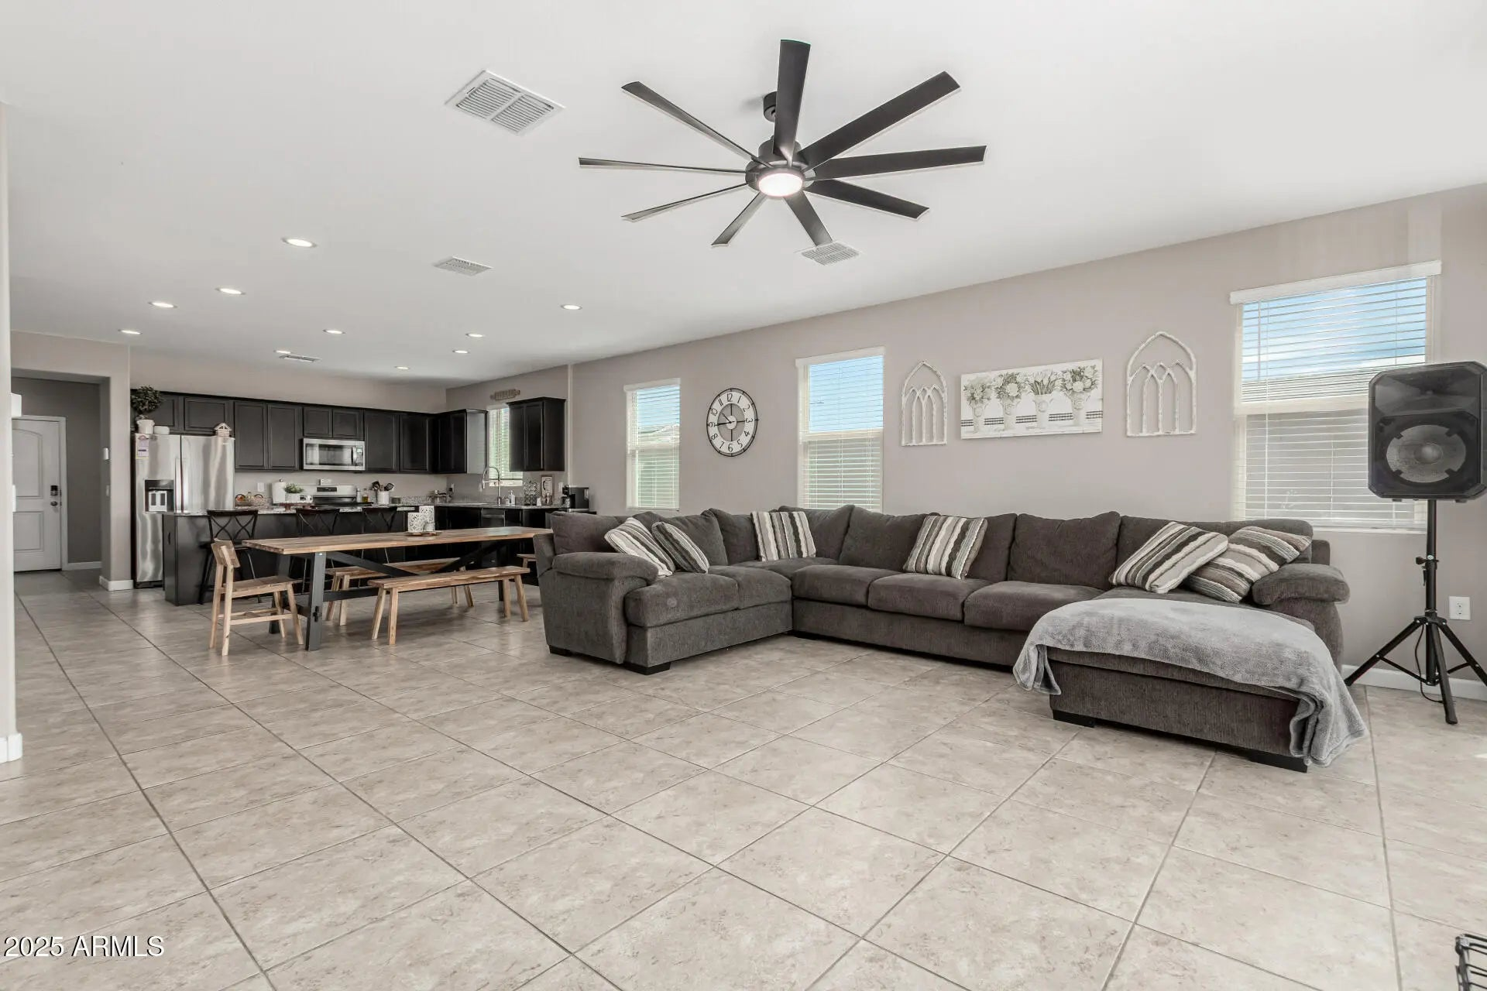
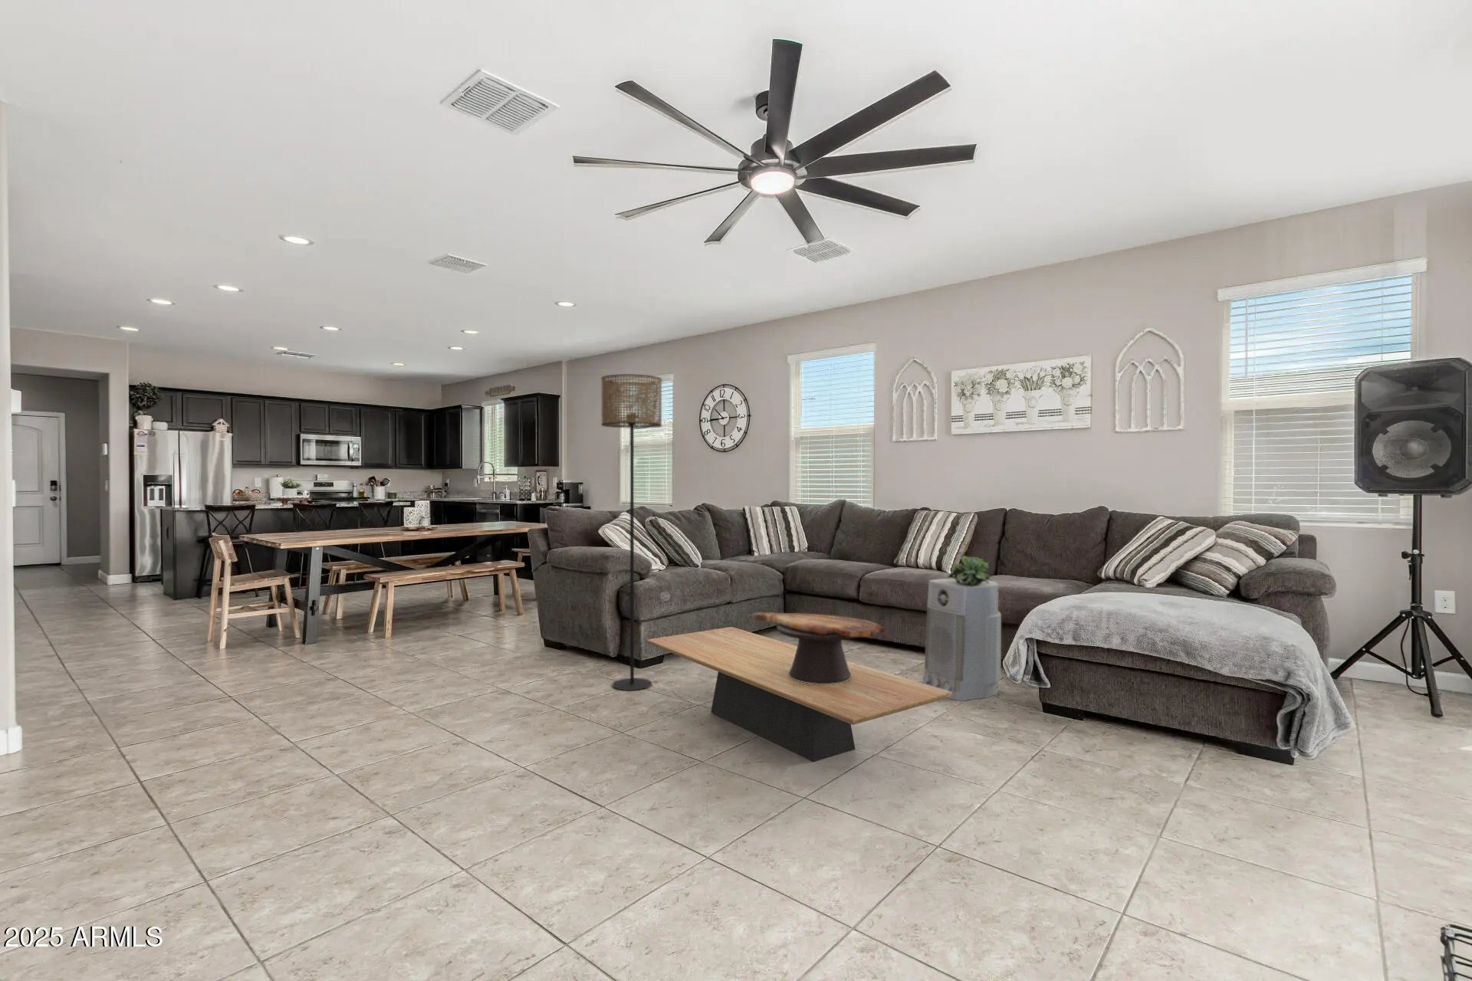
+ floor lamp [600,373,663,691]
+ succulent plant [946,555,994,586]
+ air purifier [921,578,1002,701]
+ coffee table [646,626,952,762]
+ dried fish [748,612,886,684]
